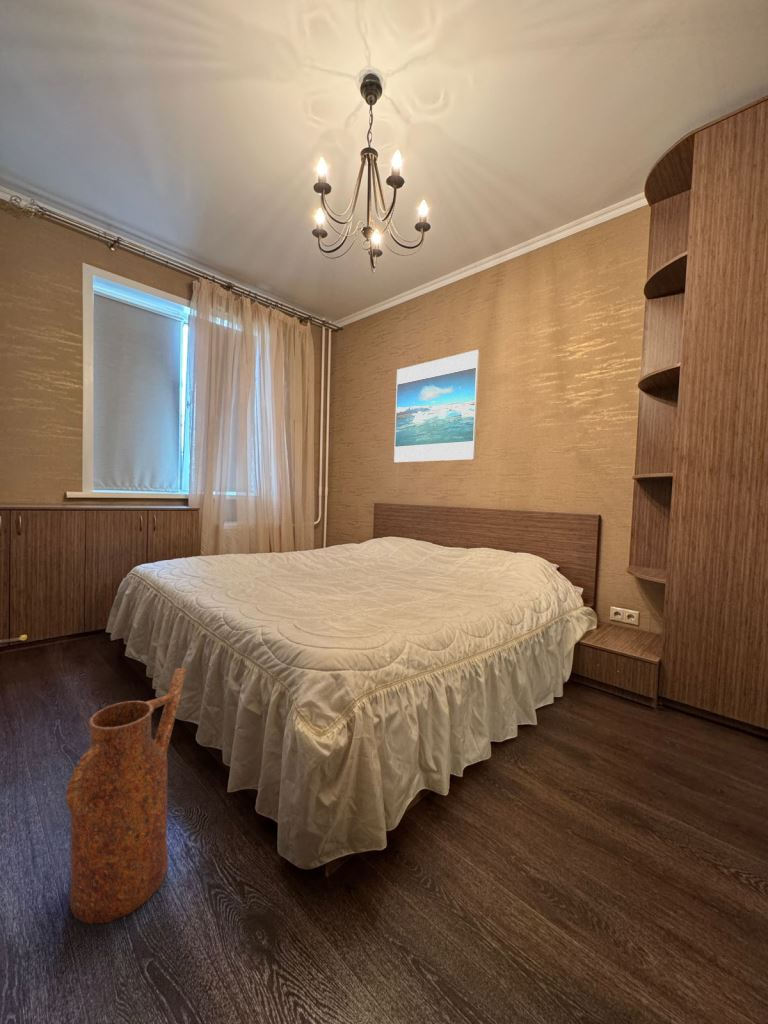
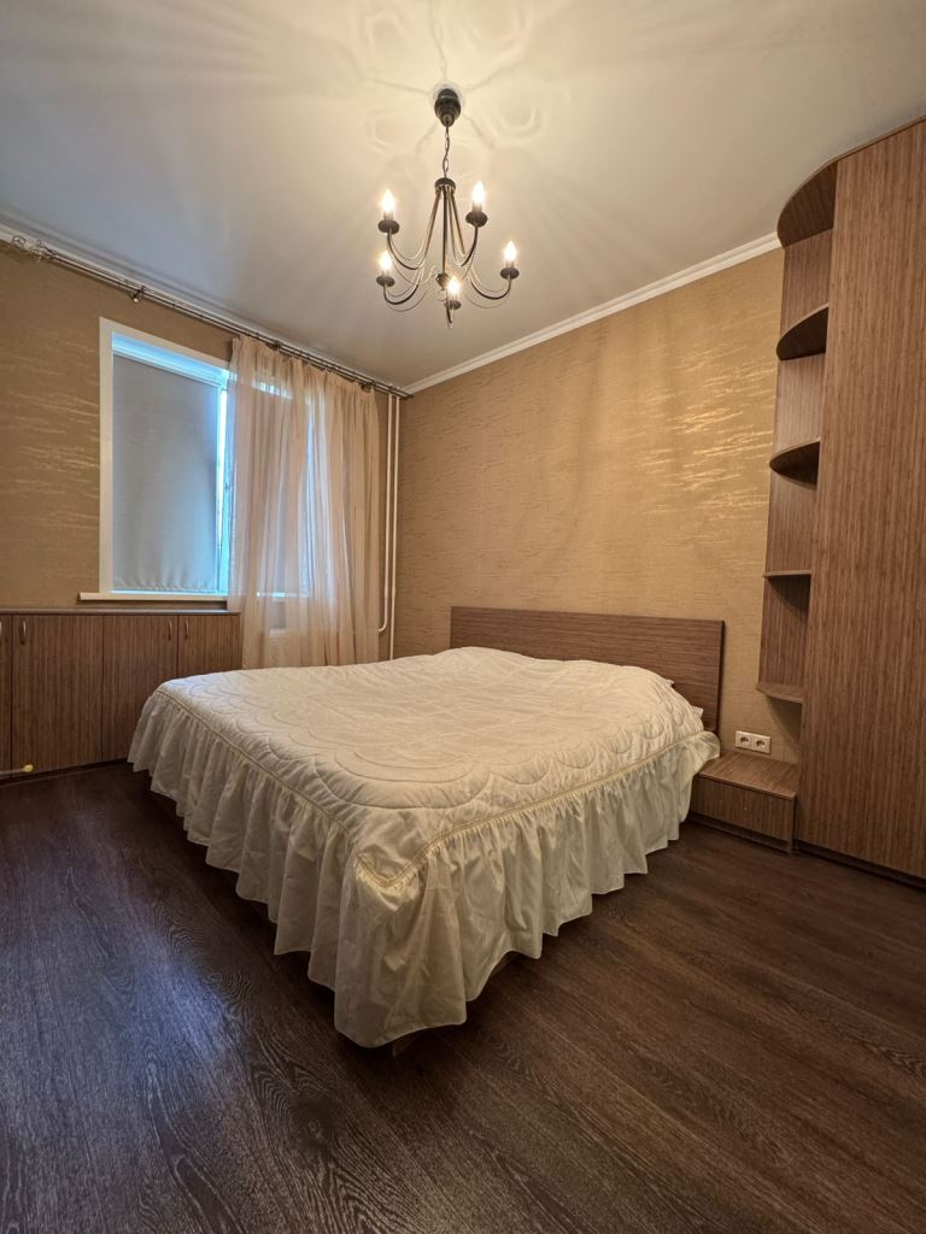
- watering can [65,667,188,925]
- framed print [393,349,481,463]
